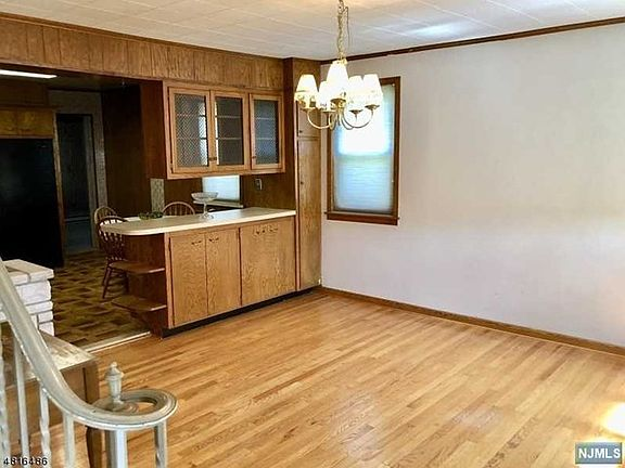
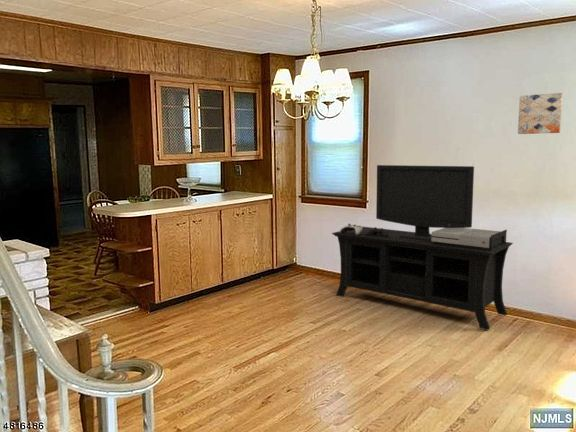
+ media console [331,164,514,331]
+ wall art [517,92,564,135]
